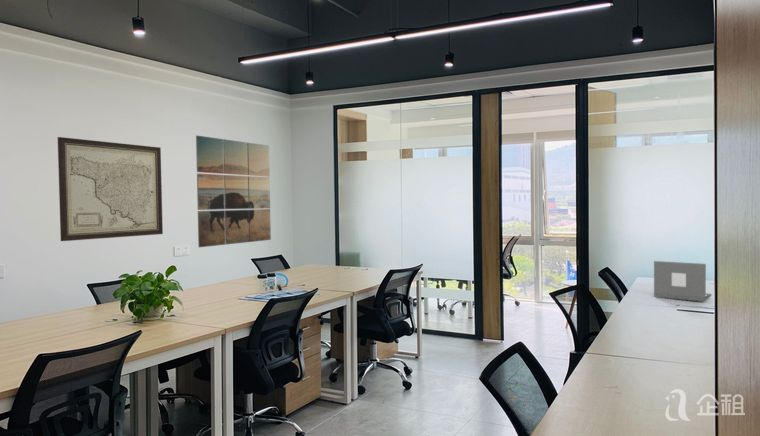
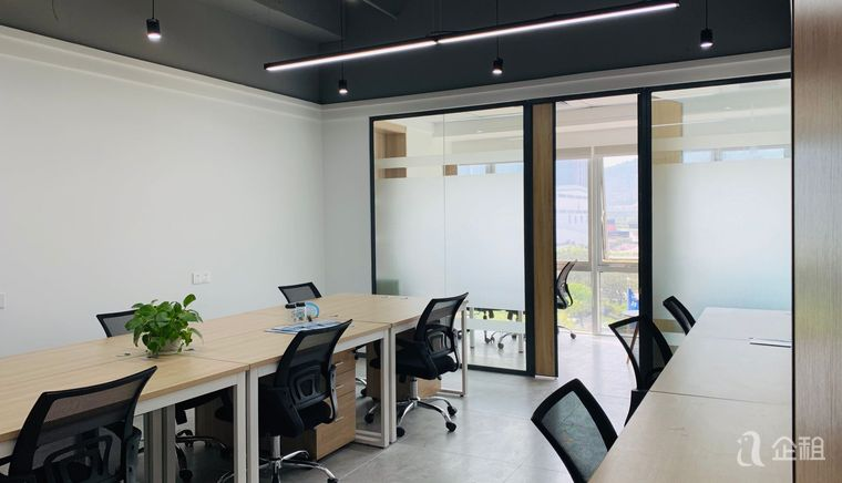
- wall art [195,135,272,248]
- wall art [57,136,164,242]
- laptop [653,260,713,303]
